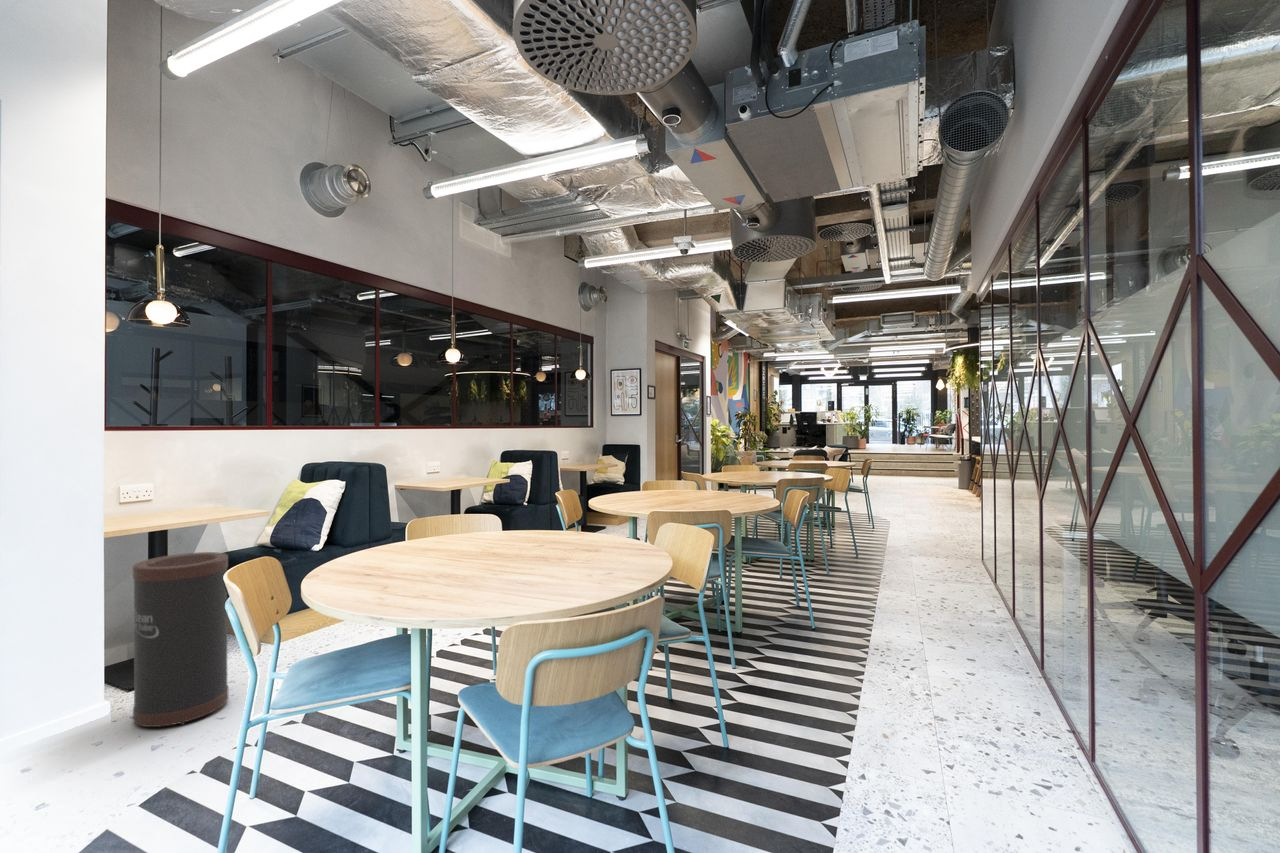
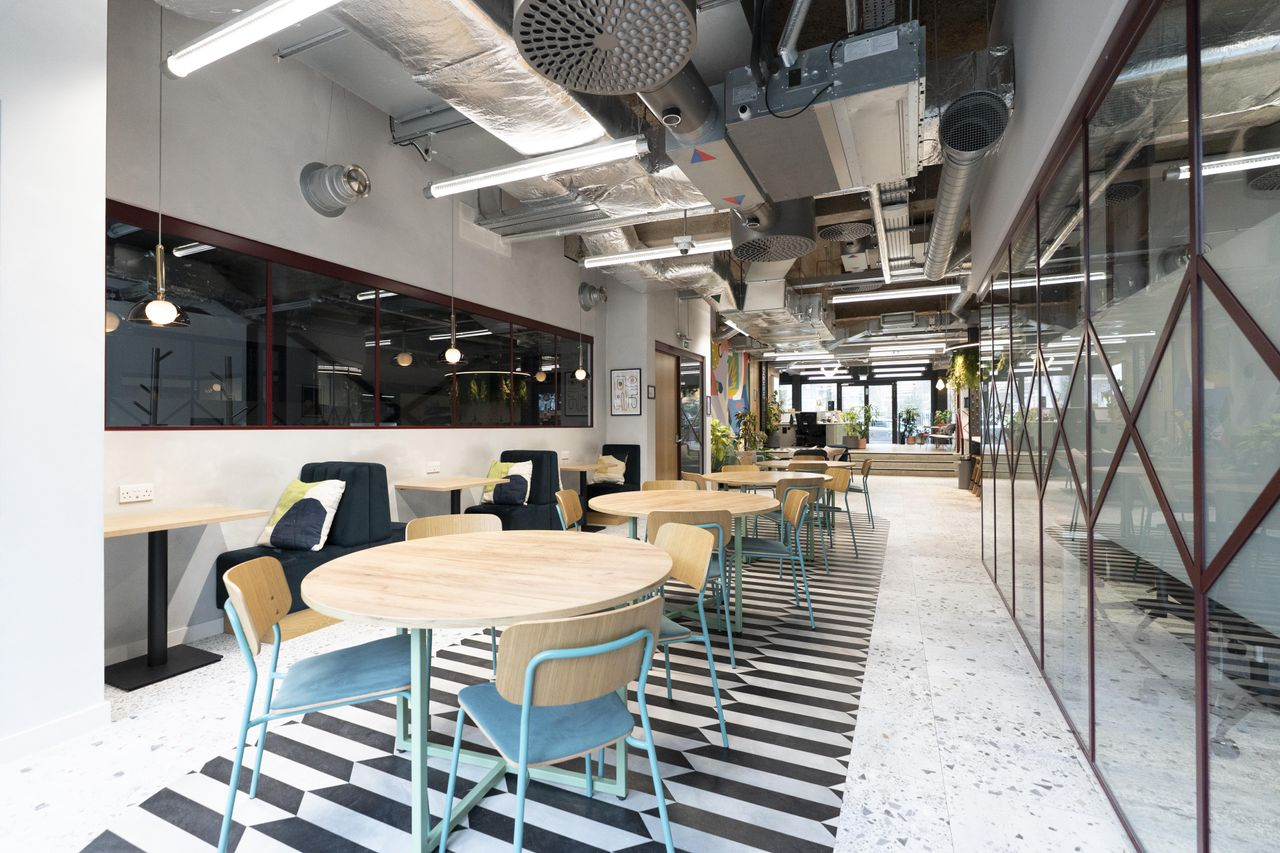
- trash can [132,551,230,728]
